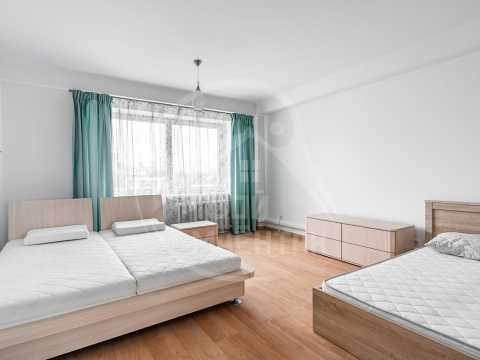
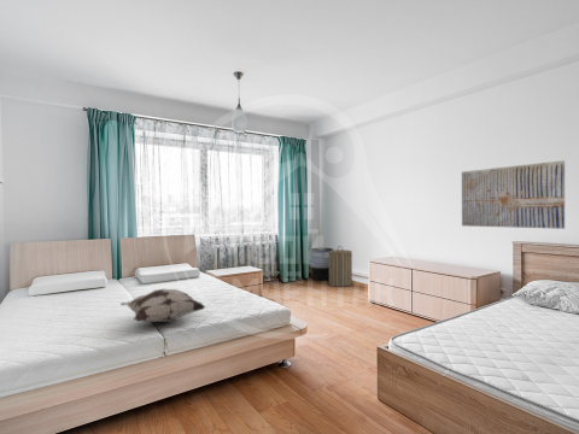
+ trash can [310,247,334,282]
+ laundry hamper [328,245,353,288]
+ wall art [461,159,566,230]
+ decorative pillow [121,288,207,323]
